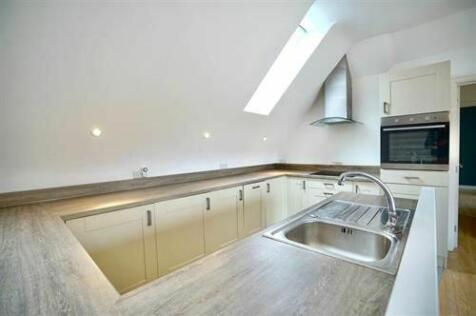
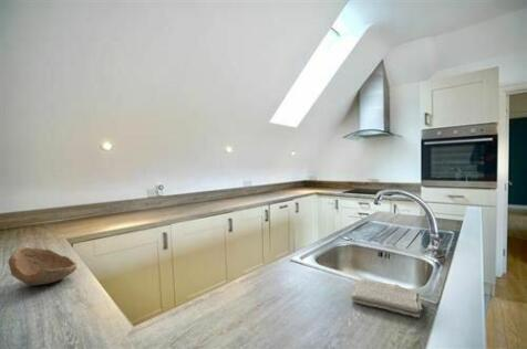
+ washcloth [350,278,424,319]
+ bowl [8,246,78,287]
